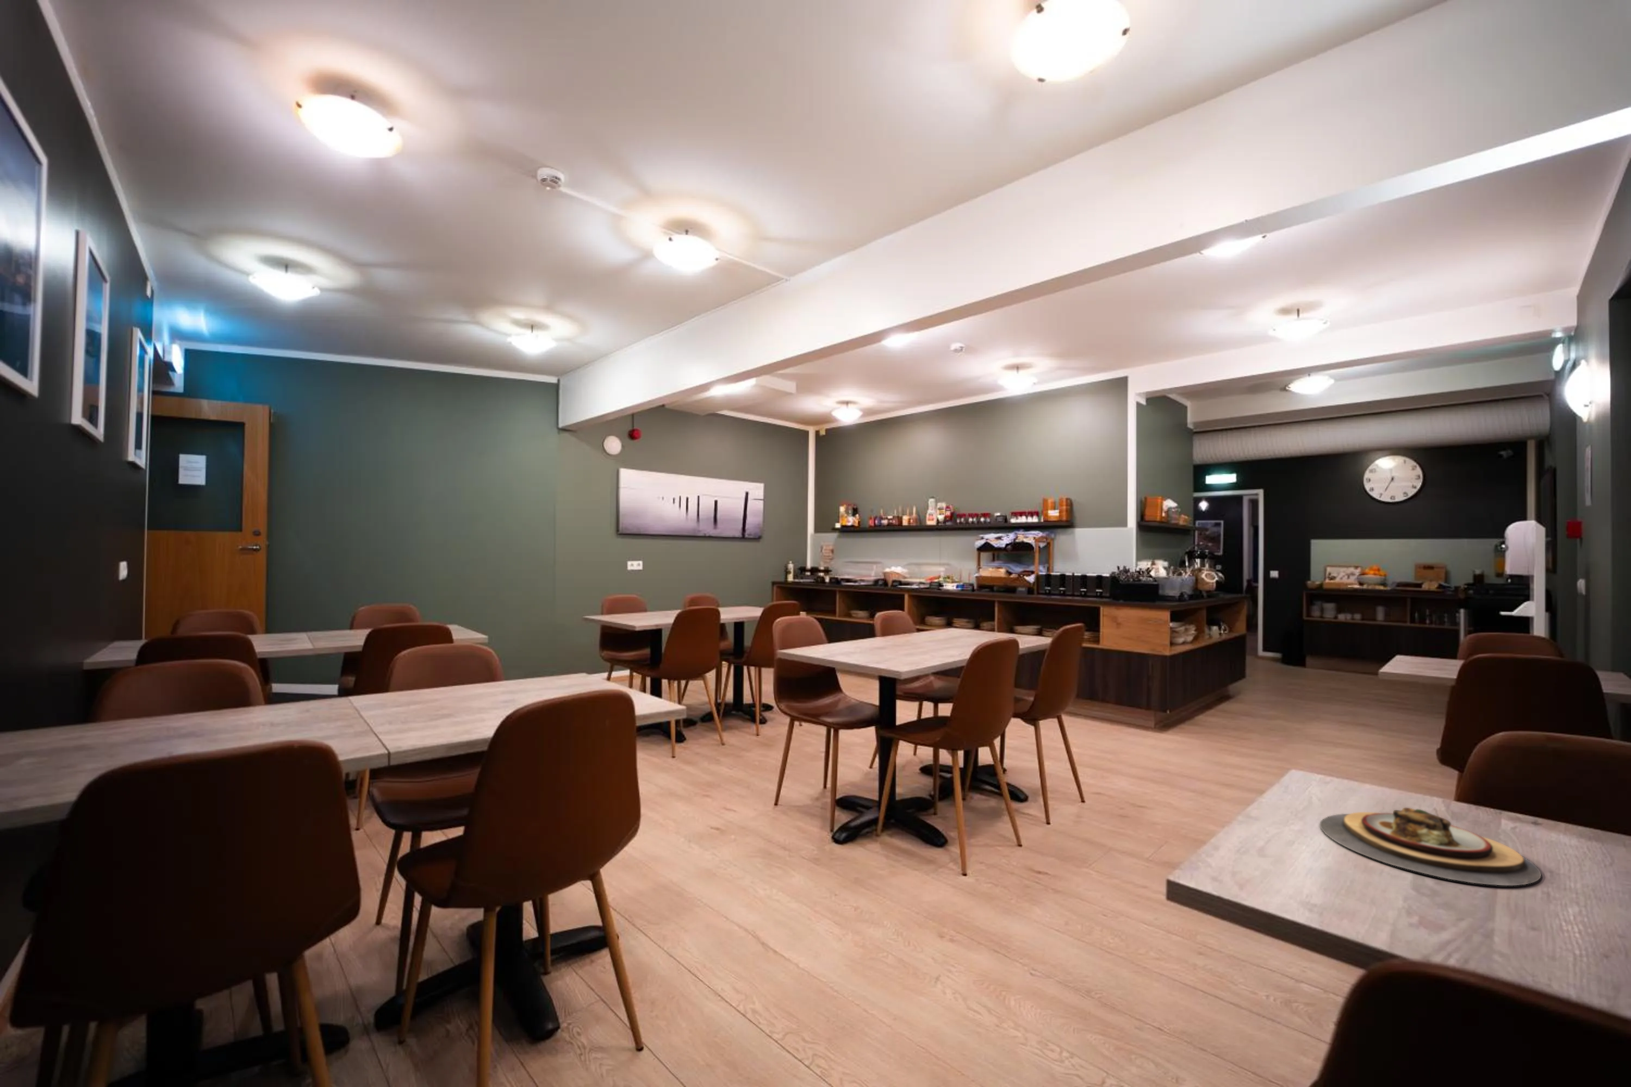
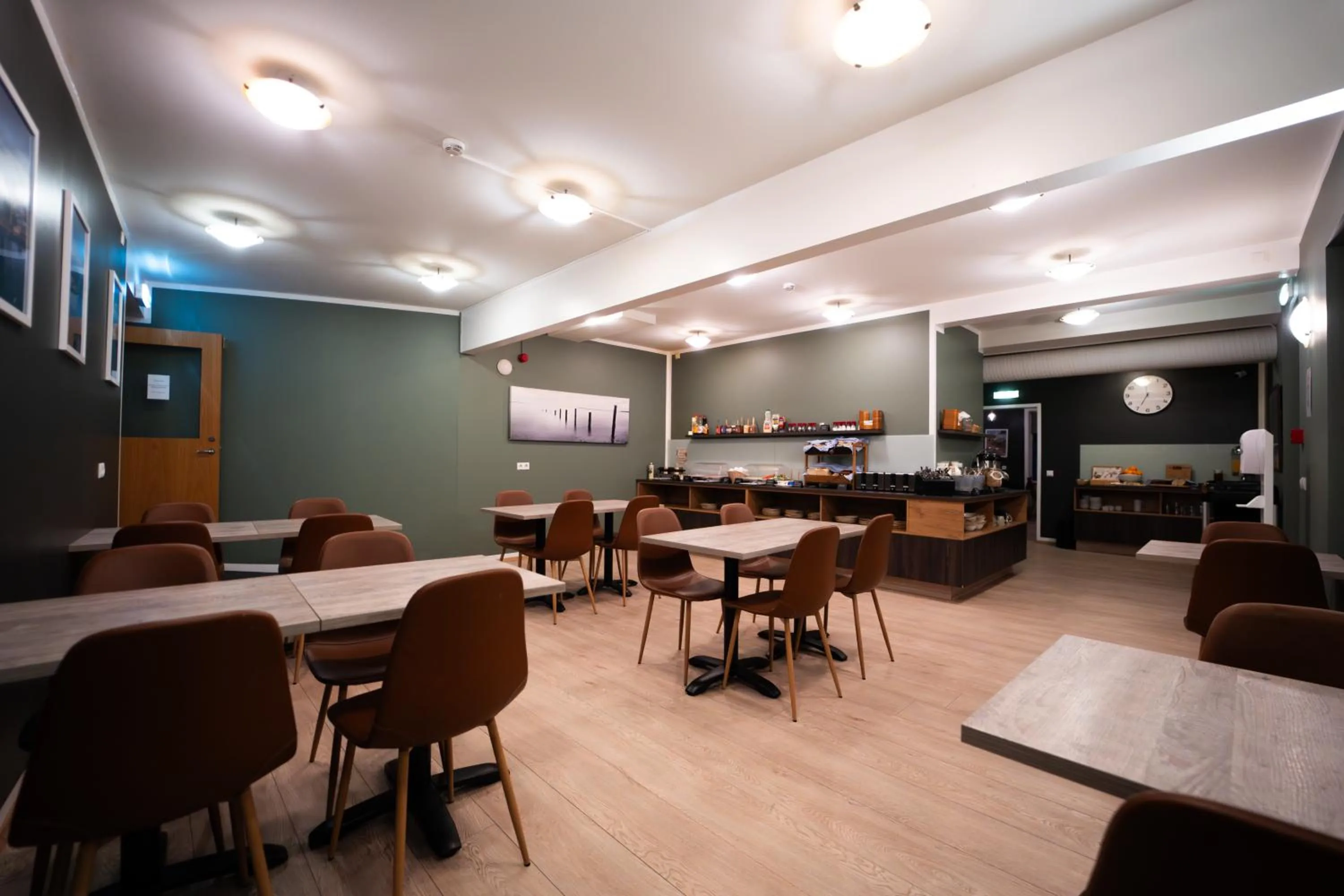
- plate [1319,807,1542,886]
